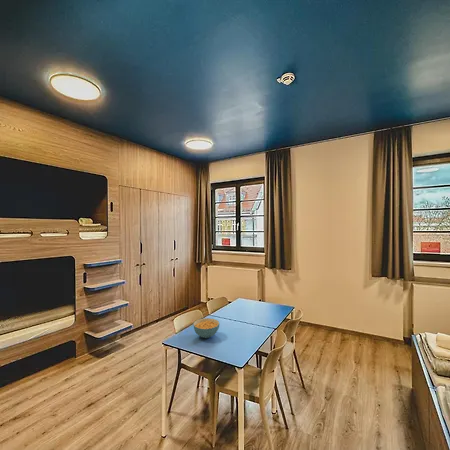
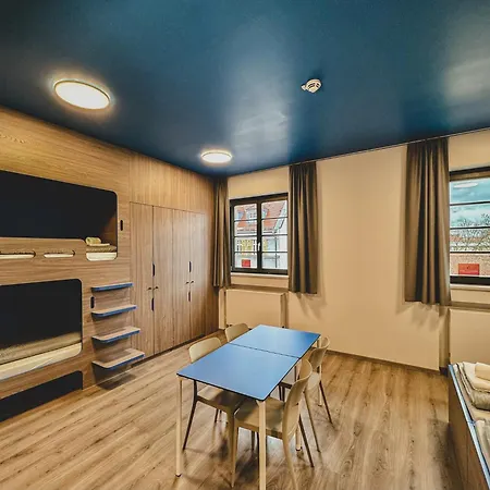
- cereal bowl [192,317,220,339]
